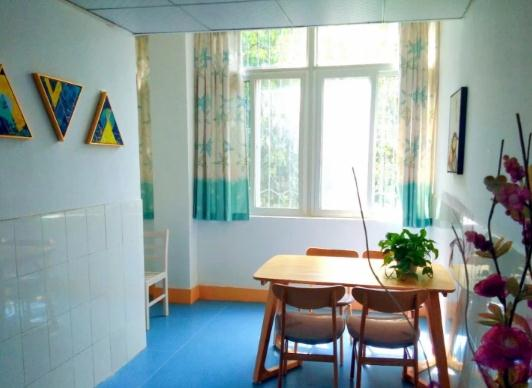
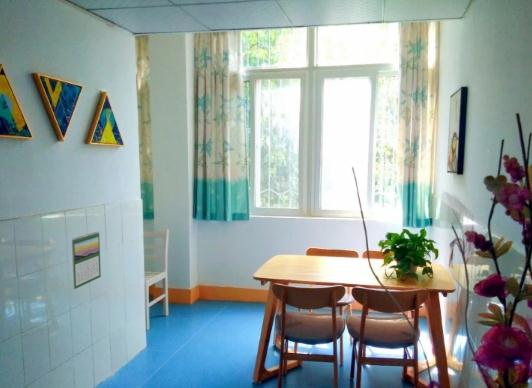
+ calendar [71,231,102,290]
